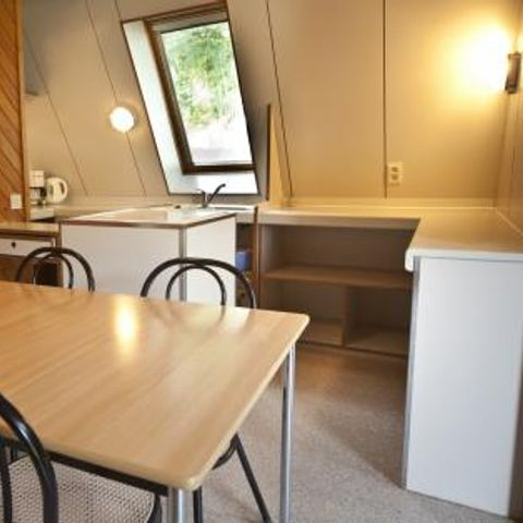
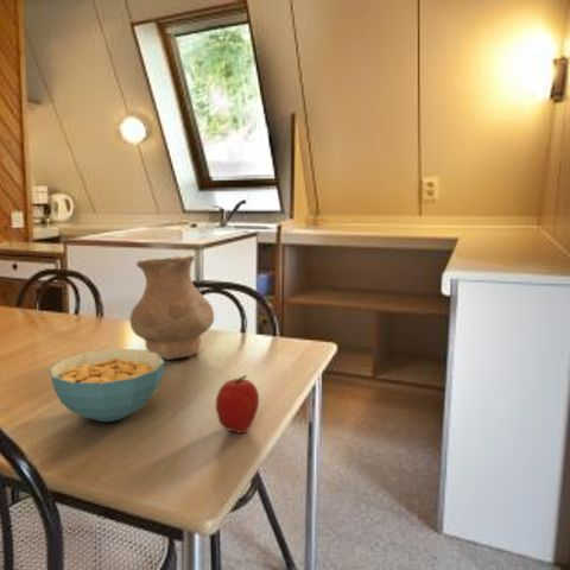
+ vase [128,253,215,361]
+ cereal bowl [49,348,166,423]
+ fruit [215,374,260,435]
